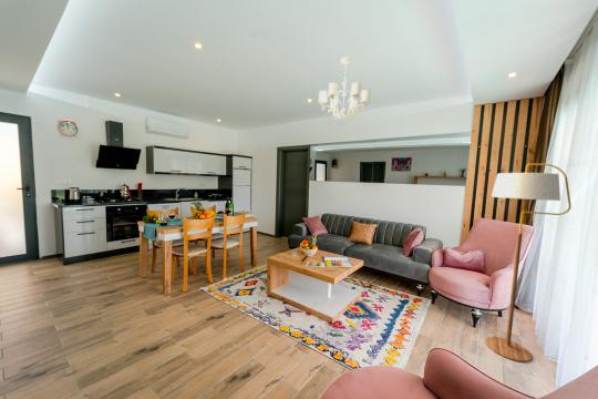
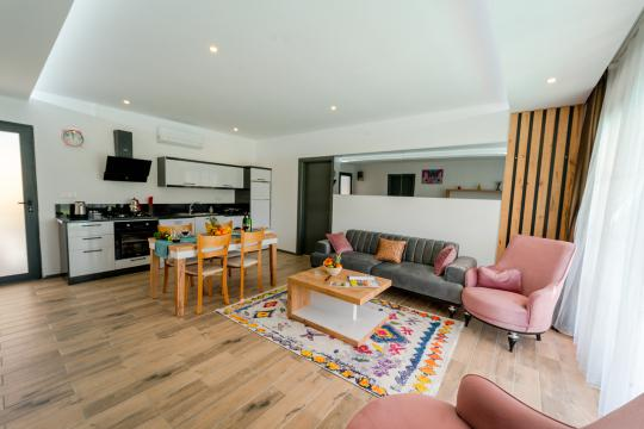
- floor lamp [484,163,573,364]
- chandelier [318,57,371,122]
